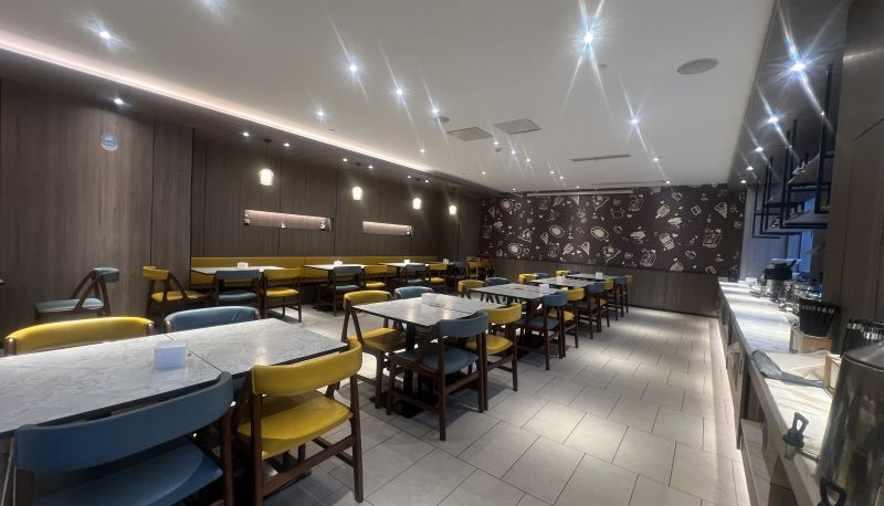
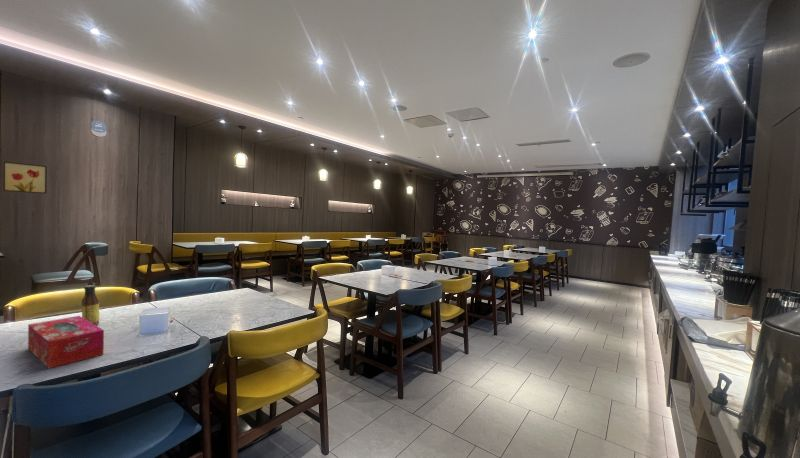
+ tissue box [27,315,105,370]
+ wall art [2,161,48,194]
+ sauce bottle [81,284,100,326]
